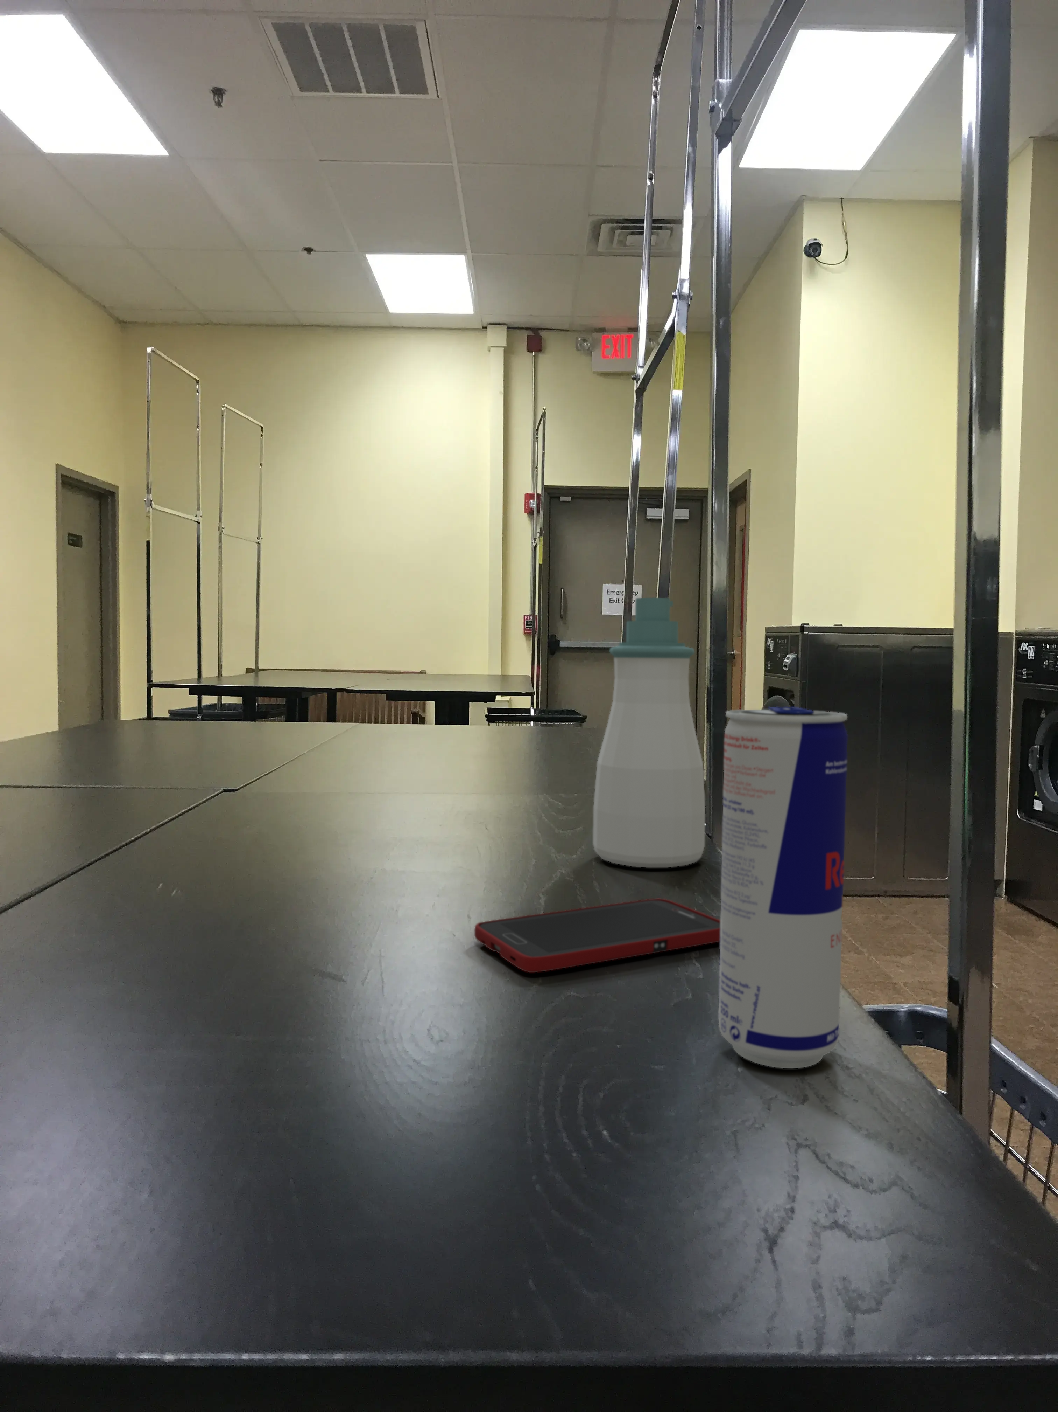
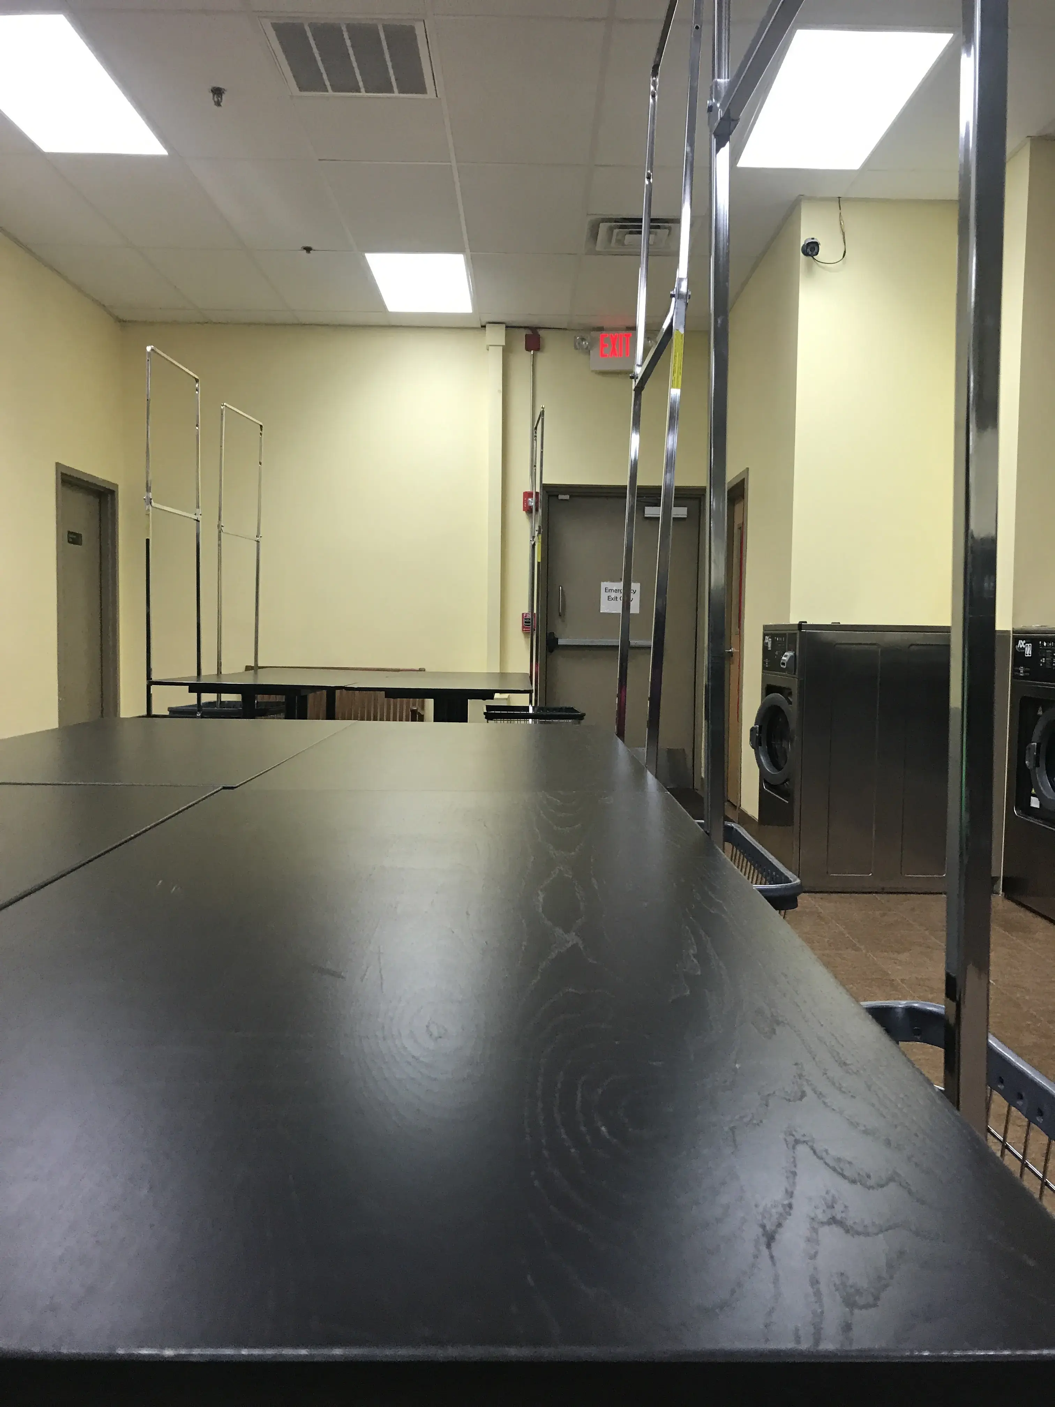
- soap bottle [592,597,706,868]
- beverage can [718,706,848,1068]
- cell phone [475,898,720,973]
